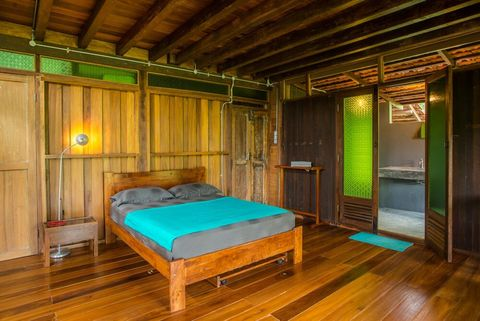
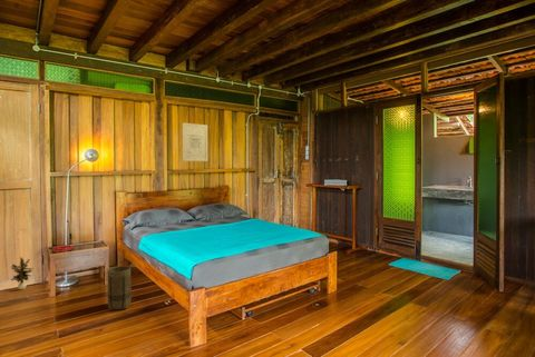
+ potted plant [10,256,35,290]
+ wall art [182,122,208,162]
+ basket [107,265,133,311]
